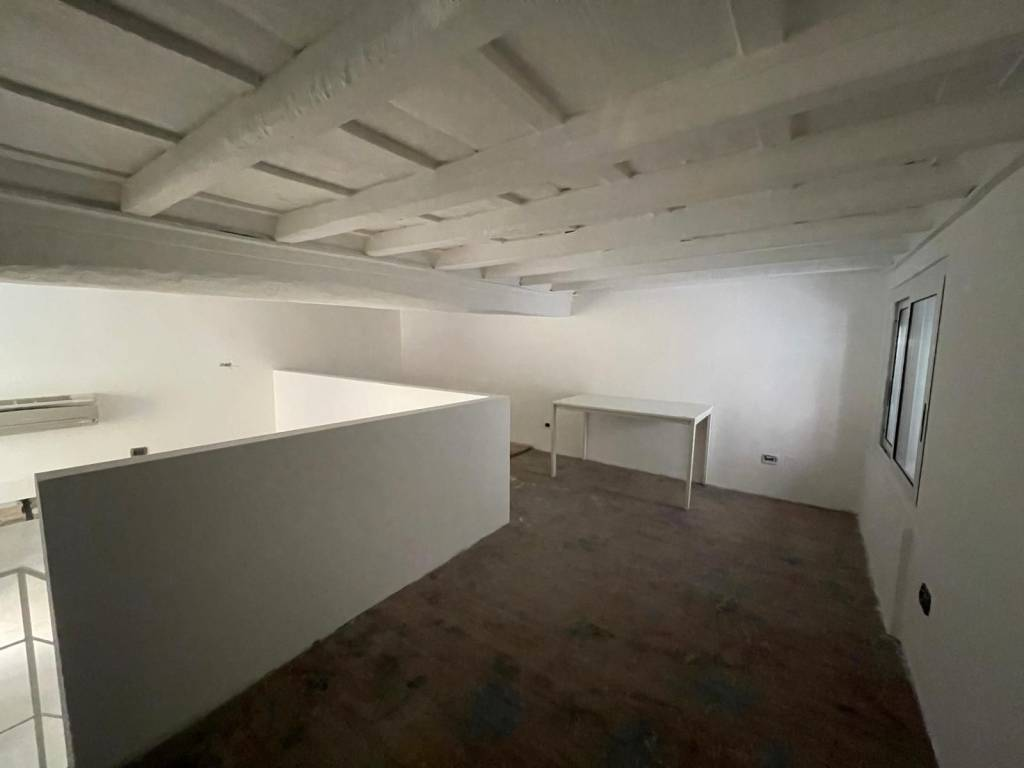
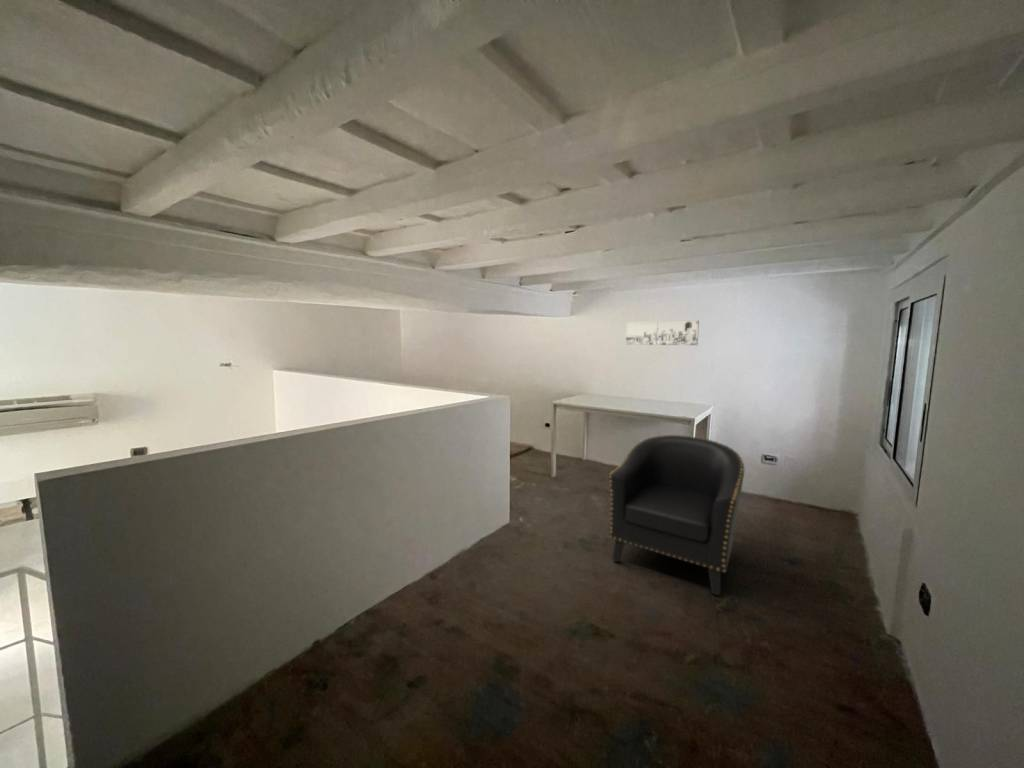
+ wall art [625,320,700,346]
+ chair [608,434,745,597]
